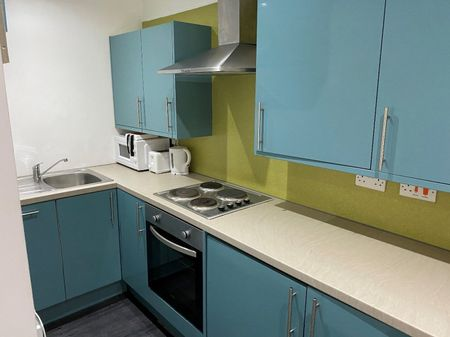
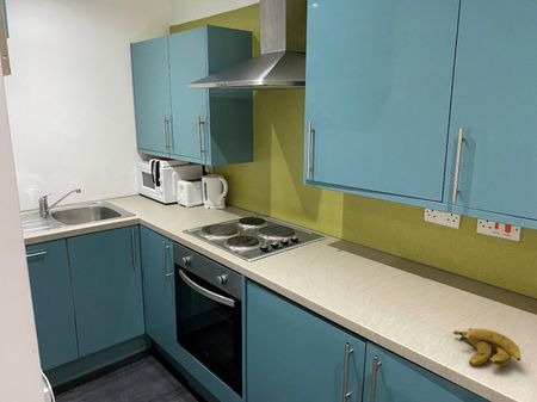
+ banana [451,327,521,367]
